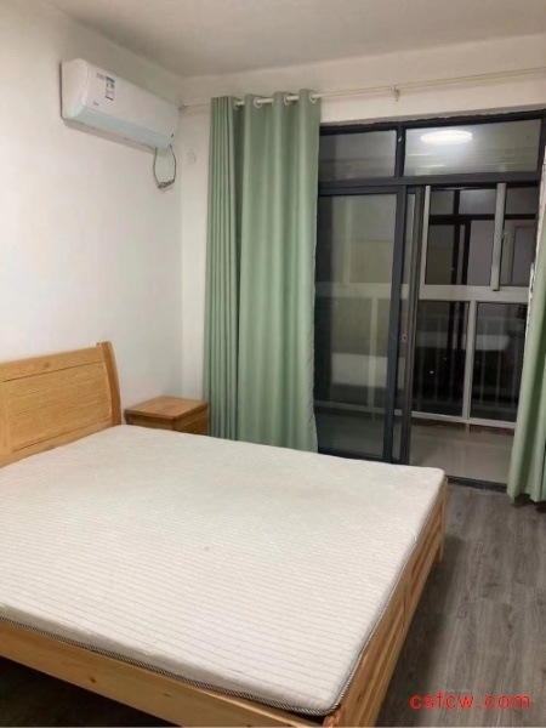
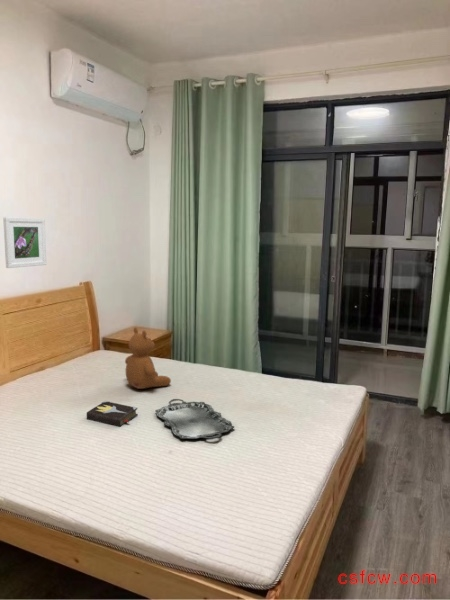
+ teddy bear [124,326,172,390]
+ serving tray [155,398,235,440]
+ hardback book [86,400,139,428]
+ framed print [2,216,47,269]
